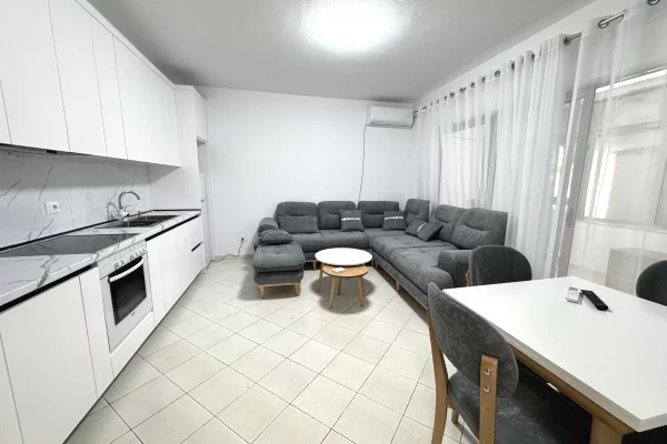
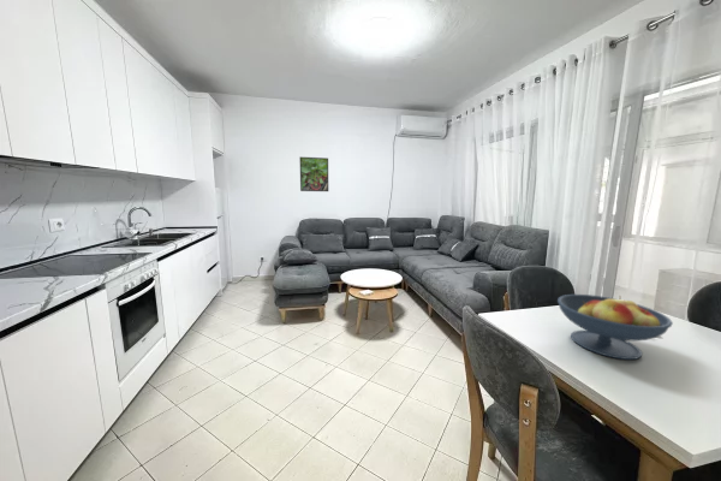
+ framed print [299,156,329,192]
+ fruit bowl [556,293,674,361]
